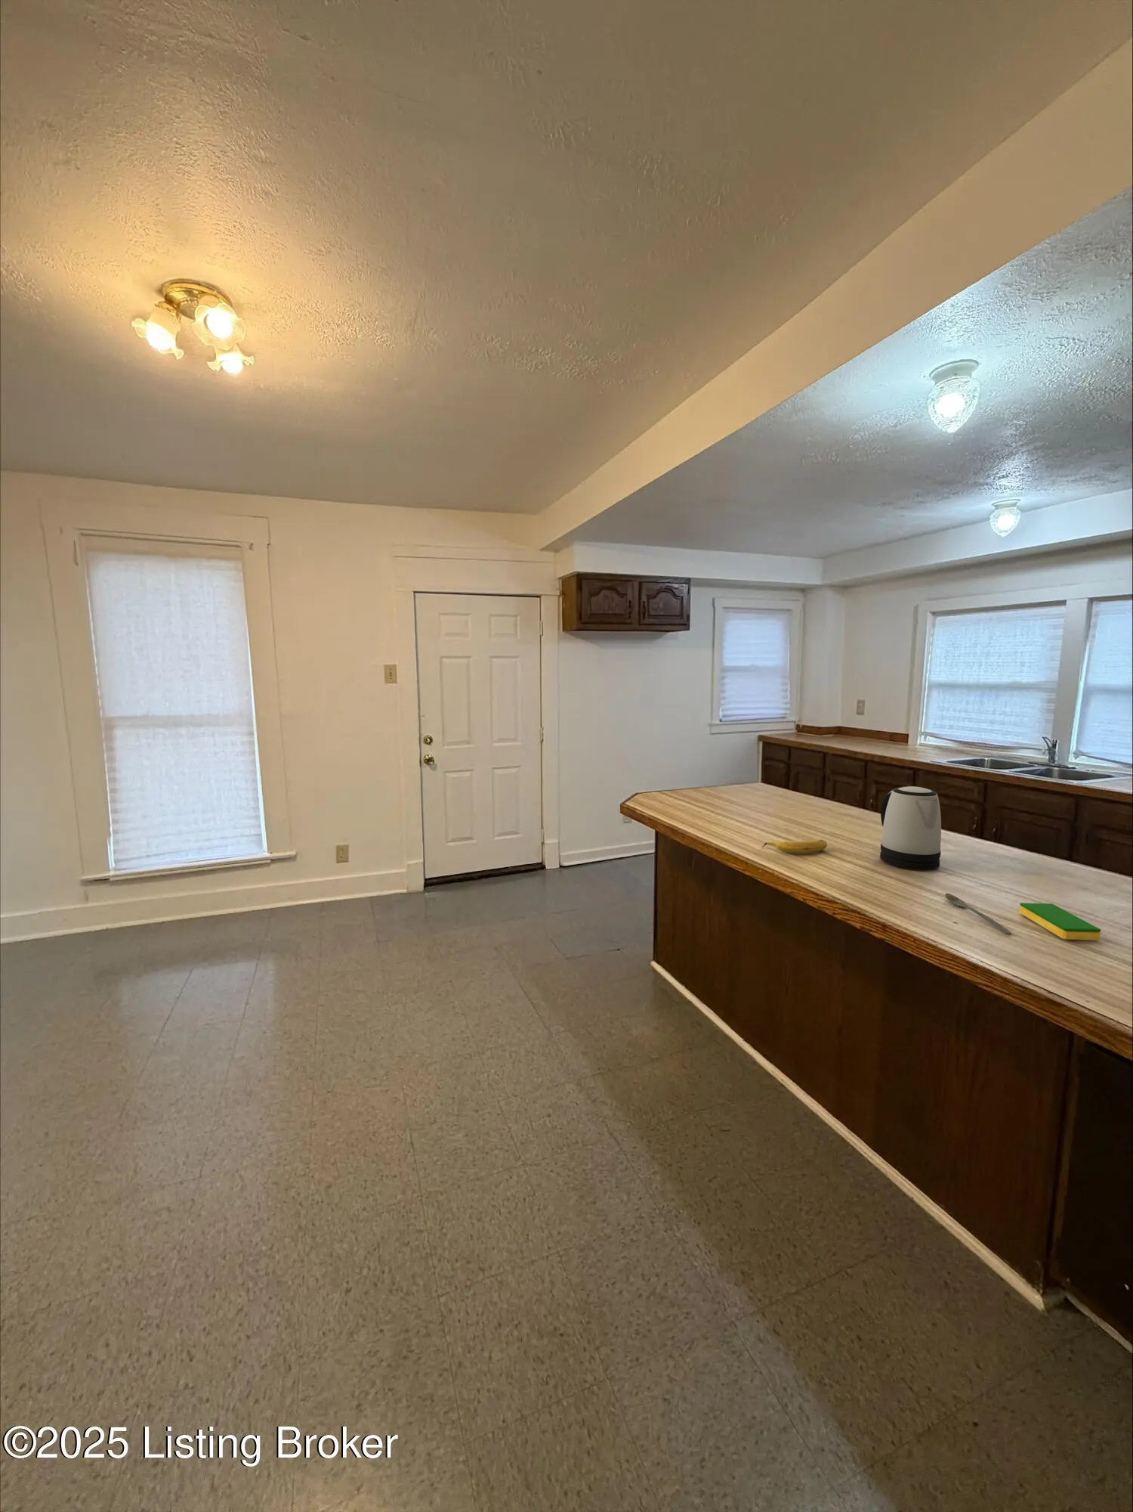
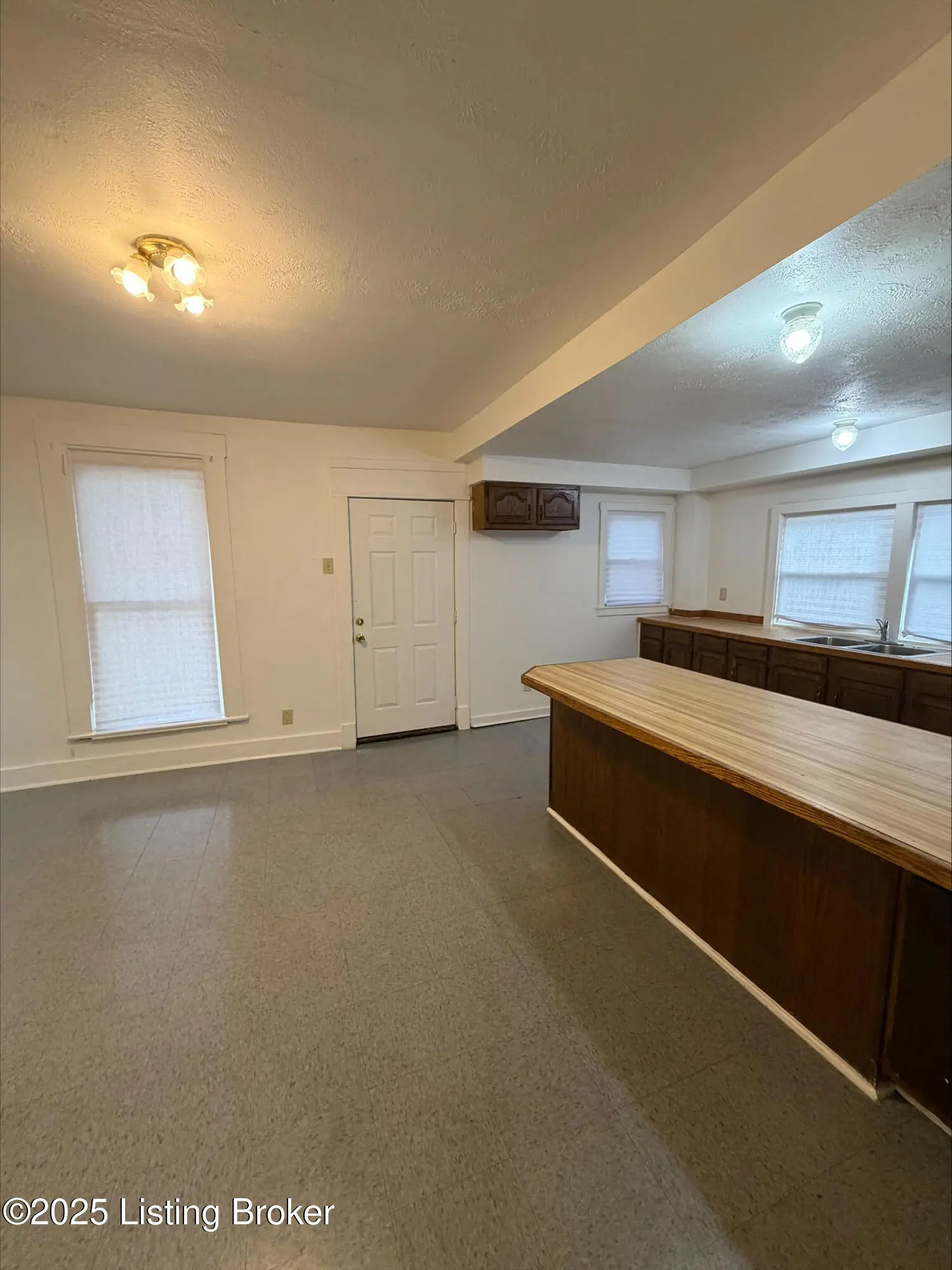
- spoon [945,893,1012,935]
- dish sponge [1019,902,1101,942]
- fruit [762,838,828,855]
- kettle [880,786,941,871]
